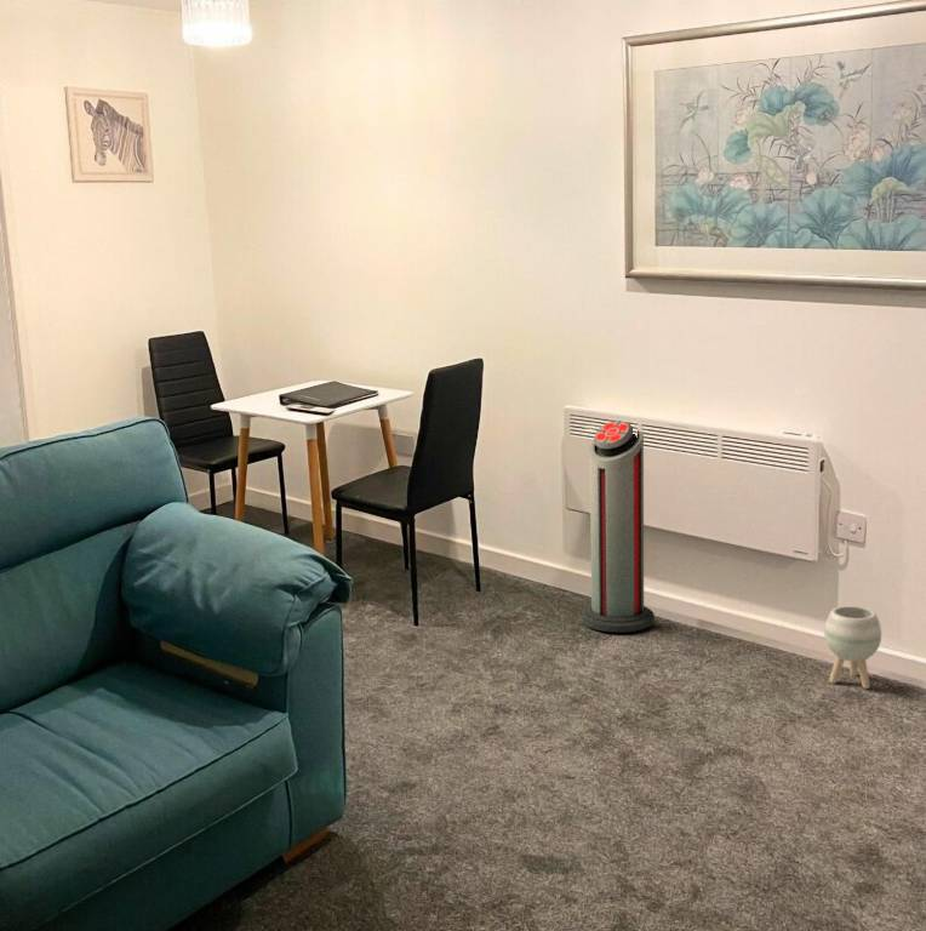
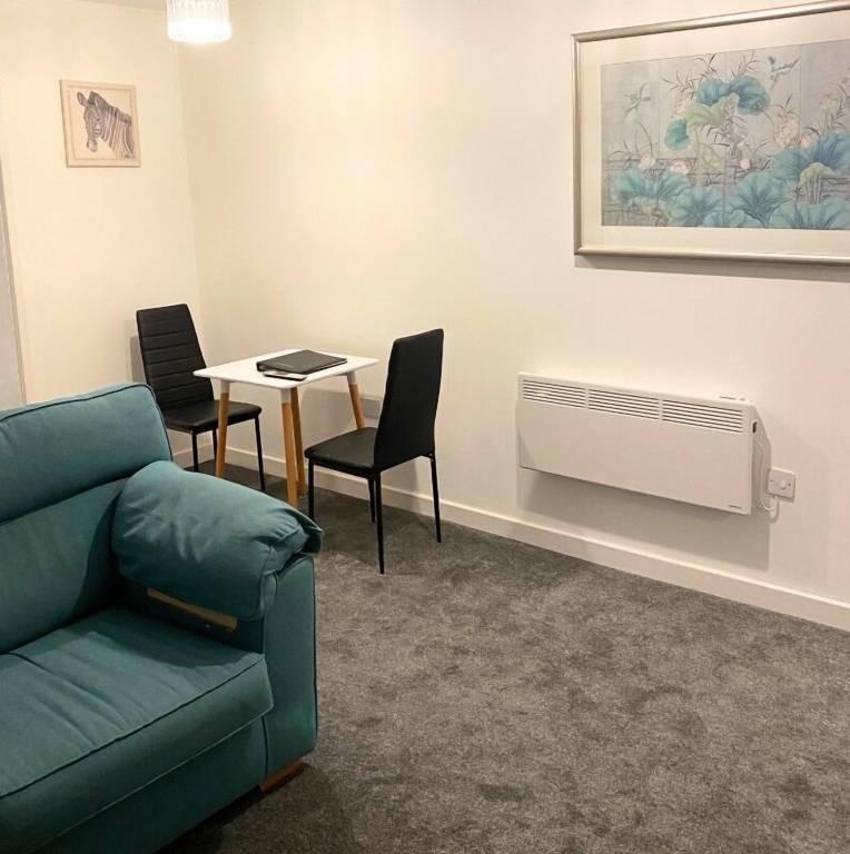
- planter [823,605,882,690]
- air purifier [581,419,656,634]
